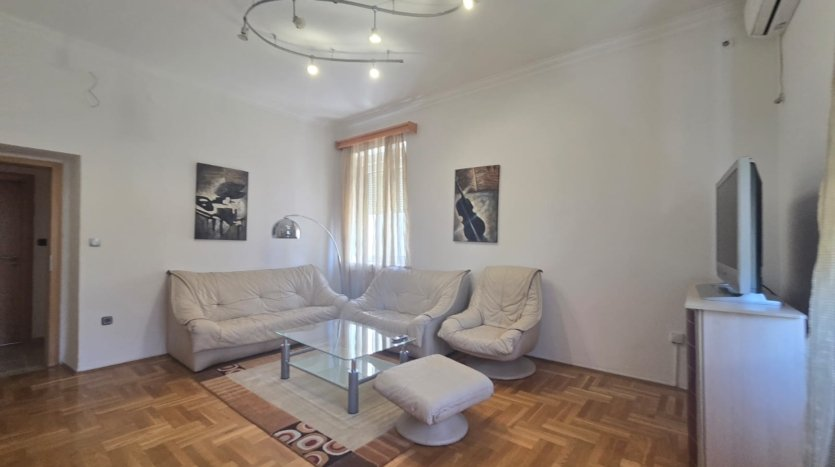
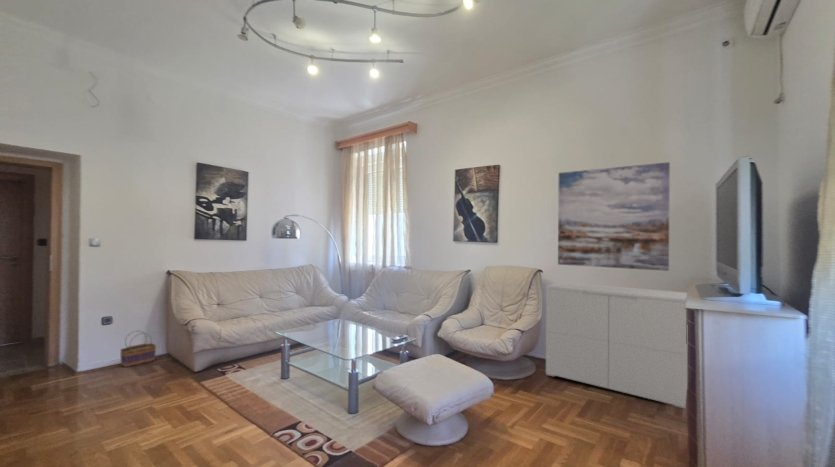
+ wall art [557,161,671,272]
+ cabinet [545,281,688,410]
+ basket [119,330,157,368]
